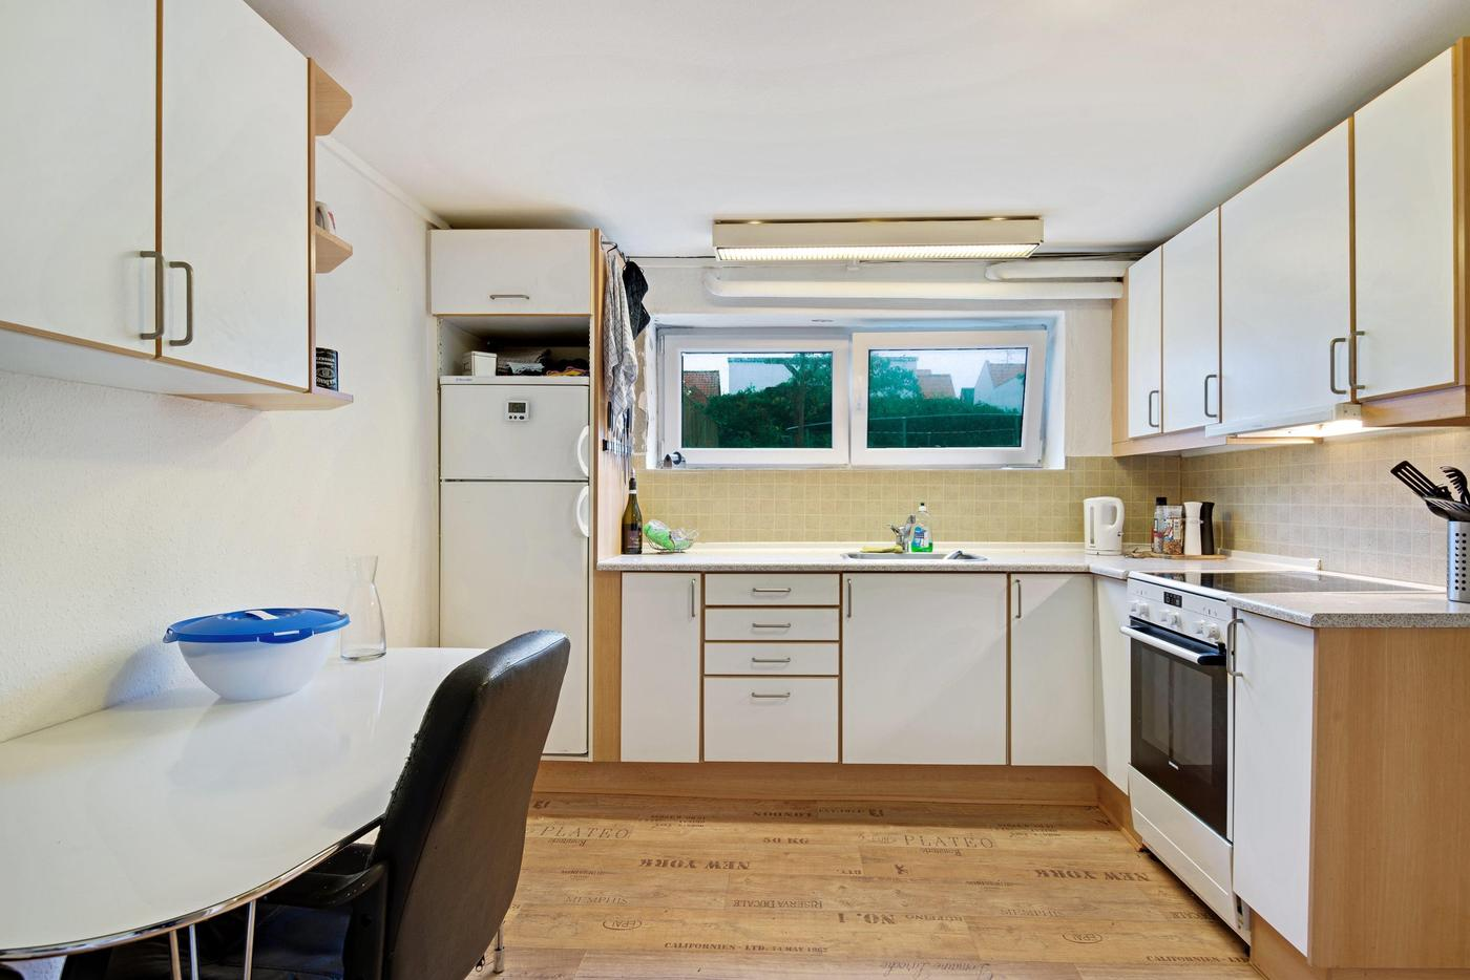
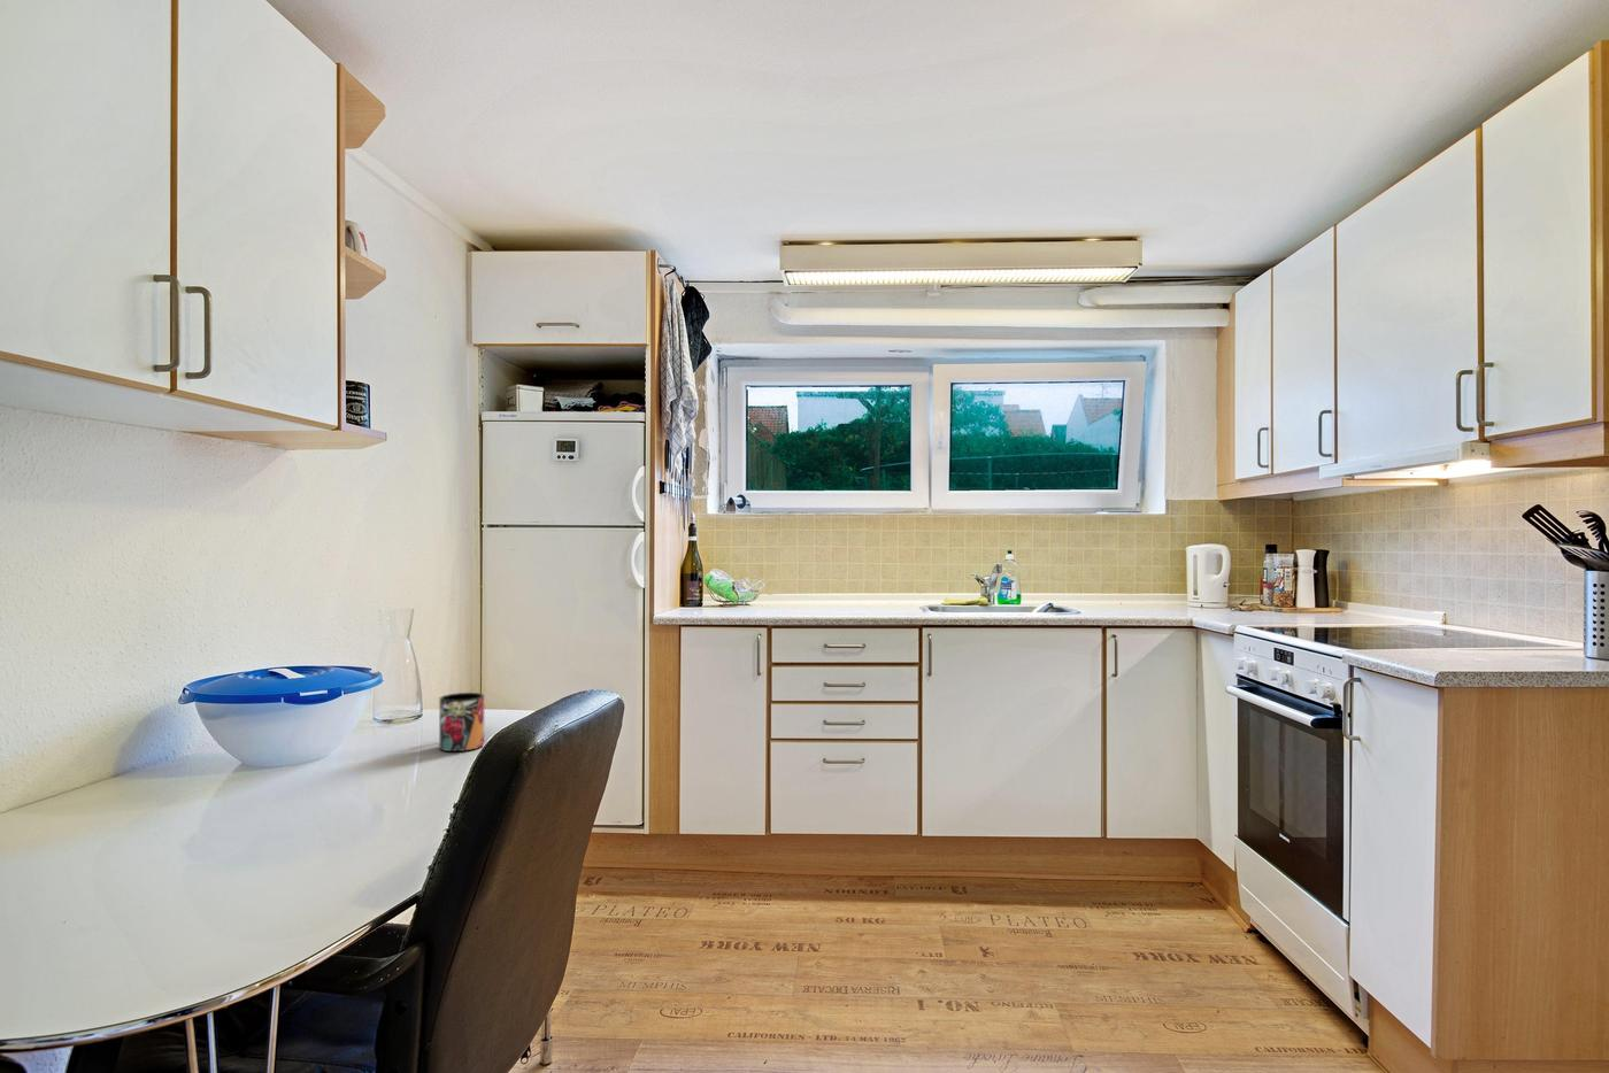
+ mug [437,692,485,752]
